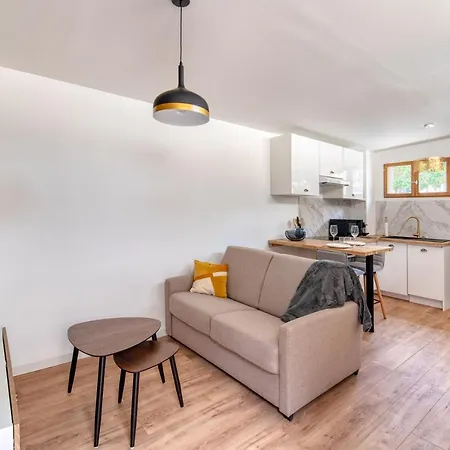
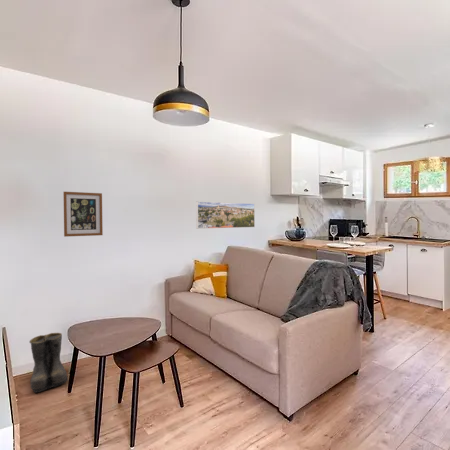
+ boots [29,332,69,393]
+ wall art [62,191,104,238]
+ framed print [195,200,256,230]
